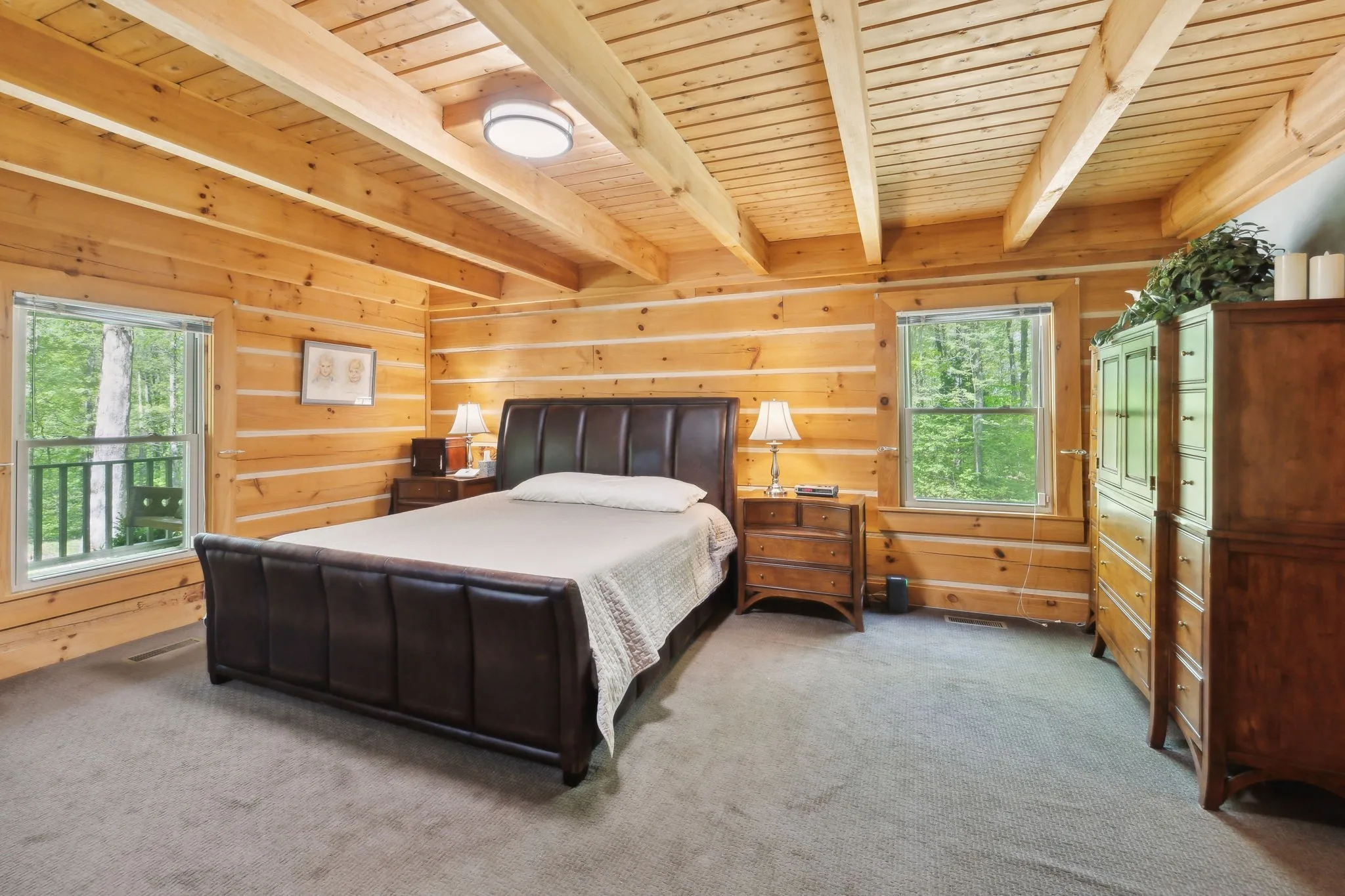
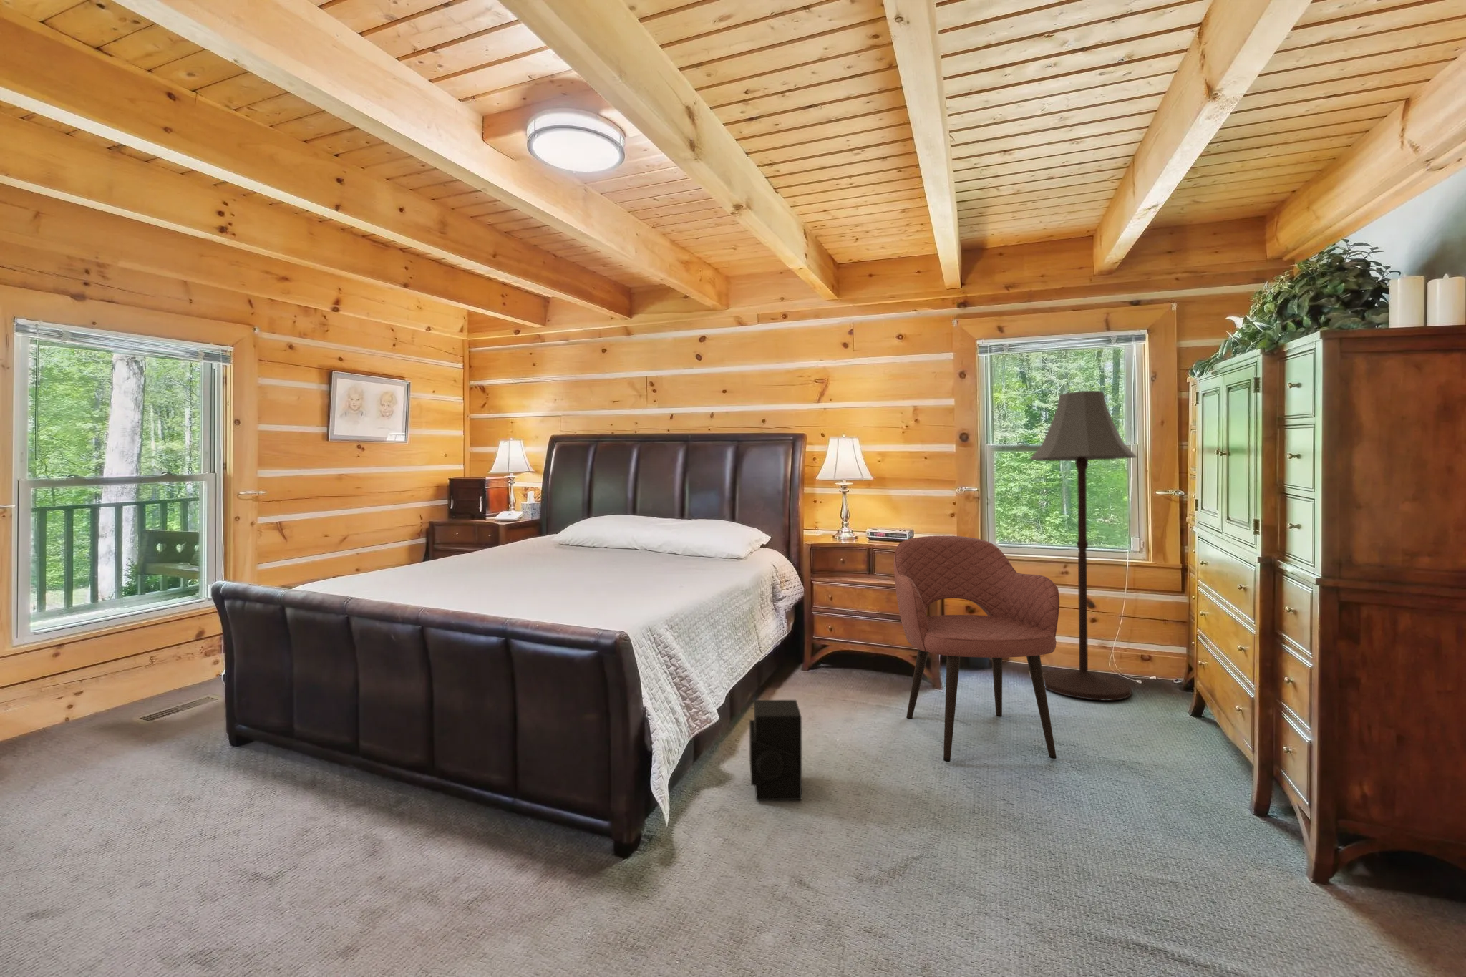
+ floor lamp [1029,390,1138,701]
+ stereo [749,699,802,801]
+ armchair [894,534,1061,762]
